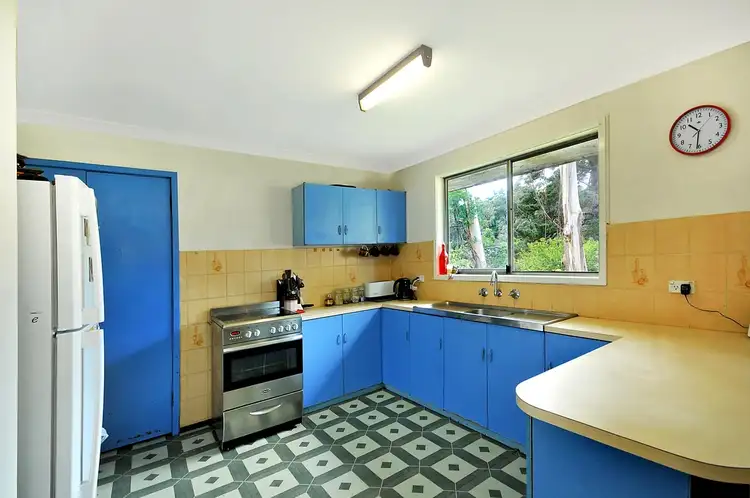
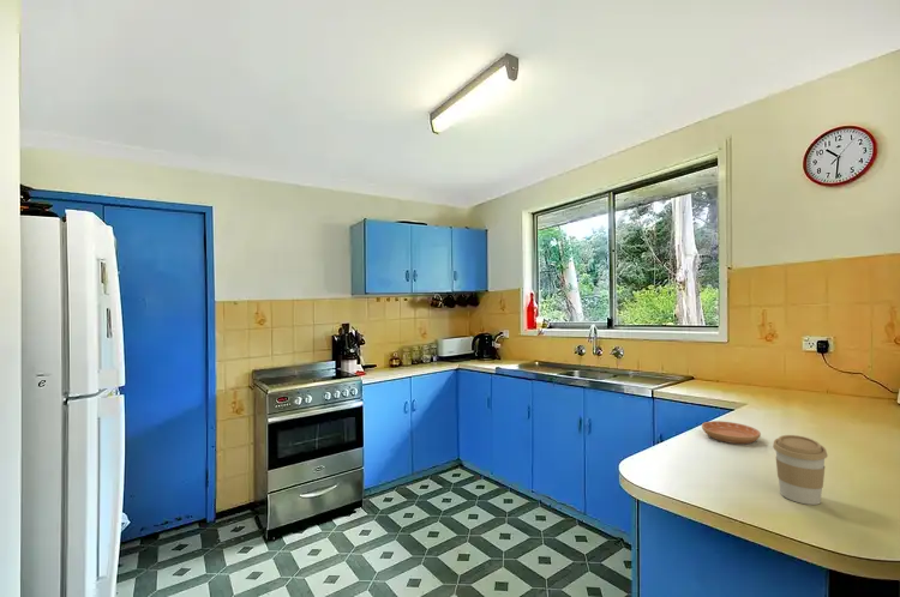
+ coffee cup [772,434,829,506]
+ saucer [701,420,762,445]
